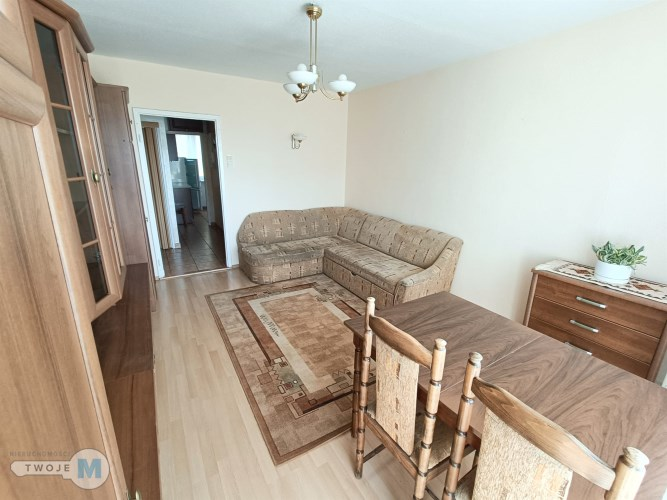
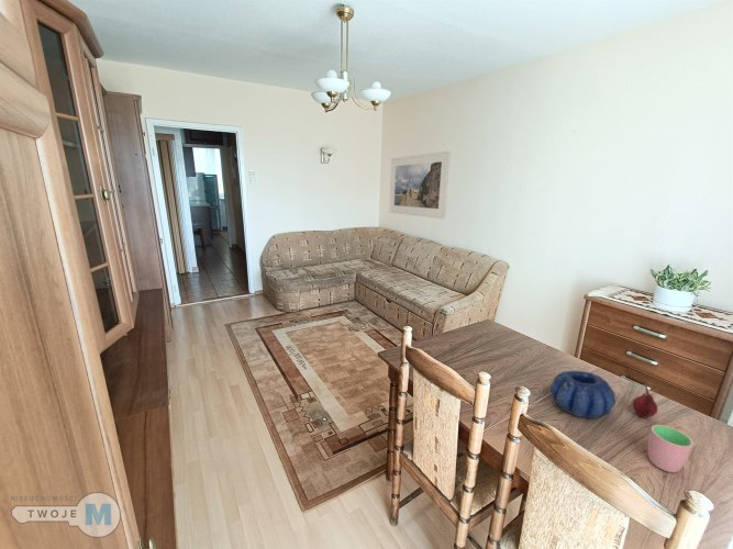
+ cup [646,424,693,473]
+ decorative bowl [549,370,618,419]
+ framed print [388,149,452,220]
+ fruit [631,383,658,419]
